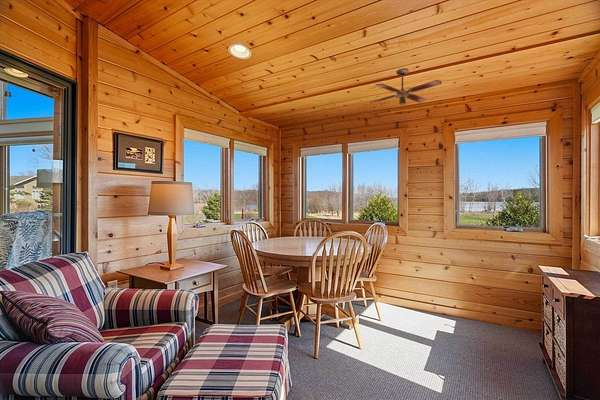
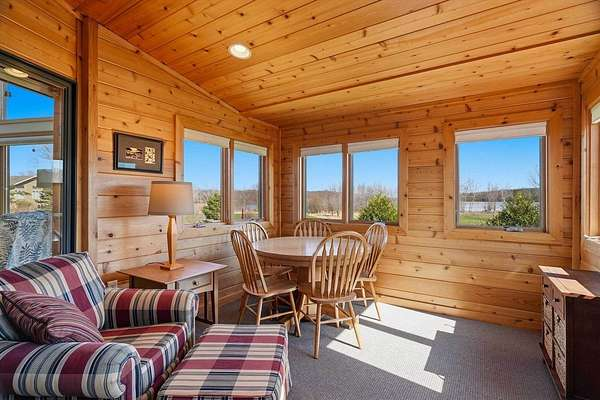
- ceiling fan [369,67,443,106]
